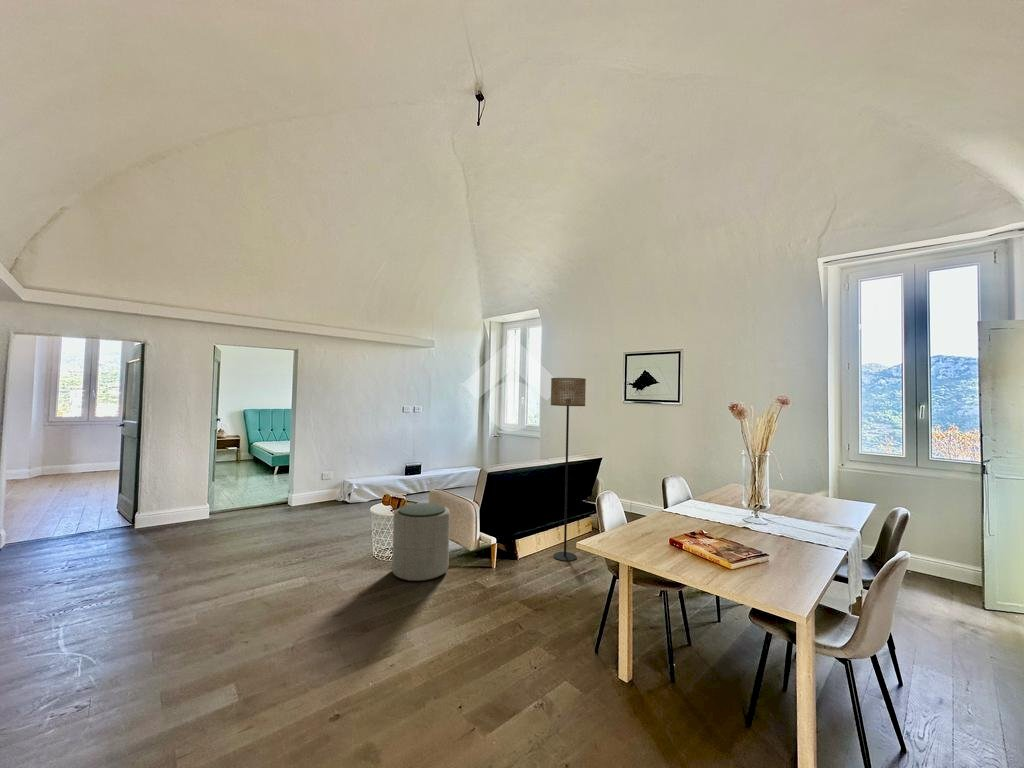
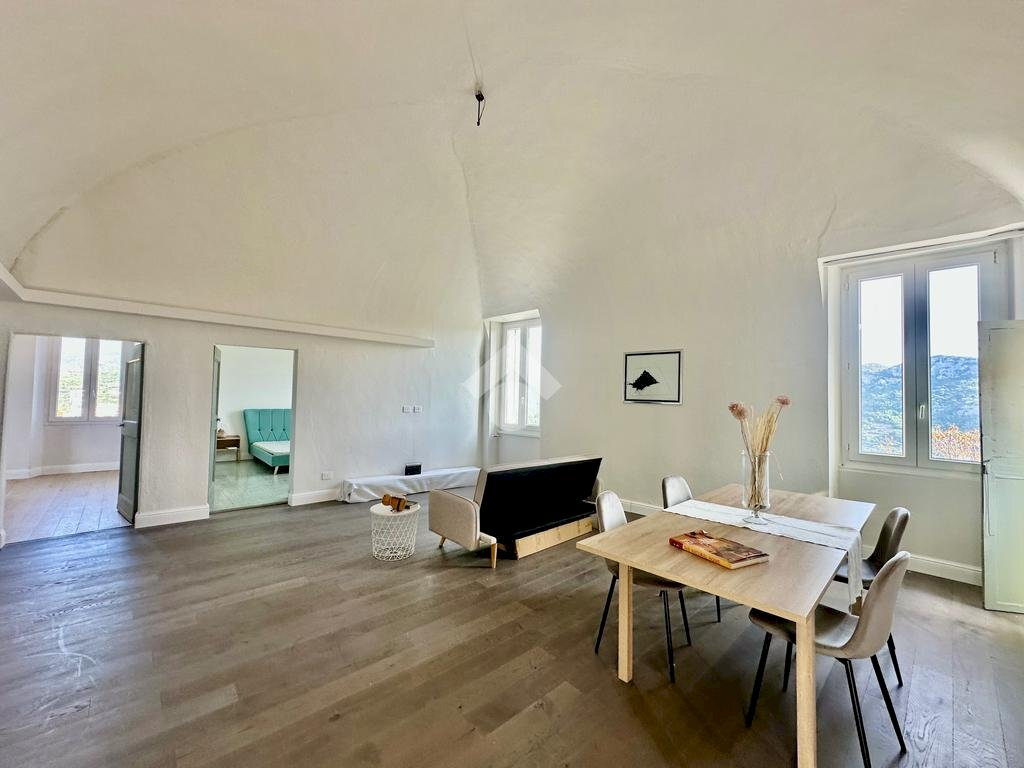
- ottoman [391,502,451,582]
- floor lamp [550,377,587,562]
